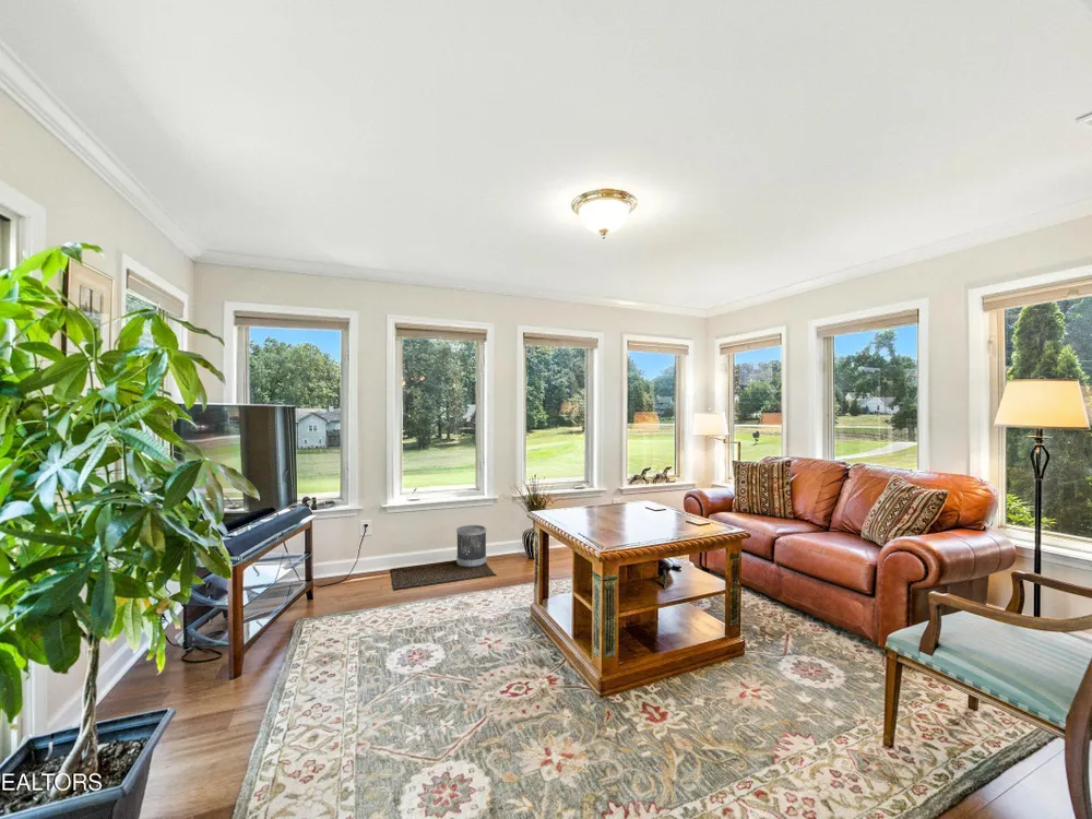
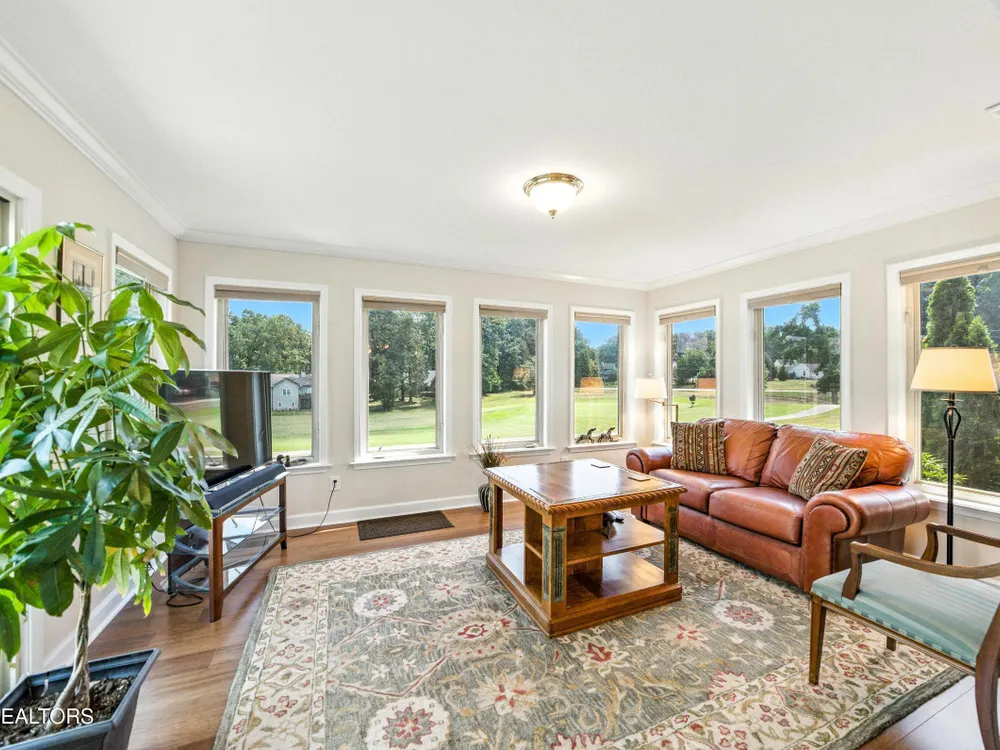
- wastebasket [455,524,487,568]
